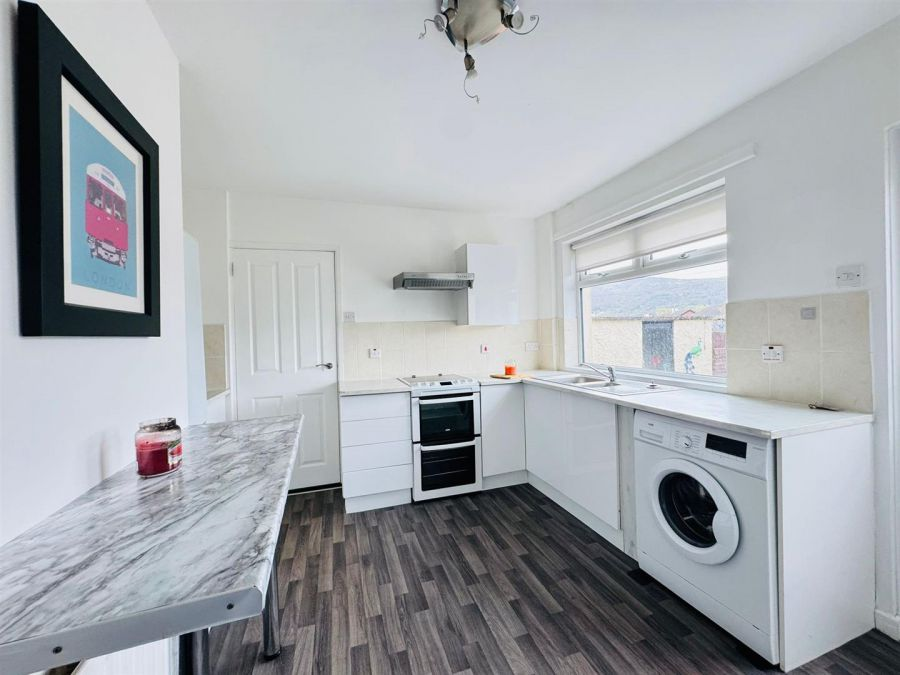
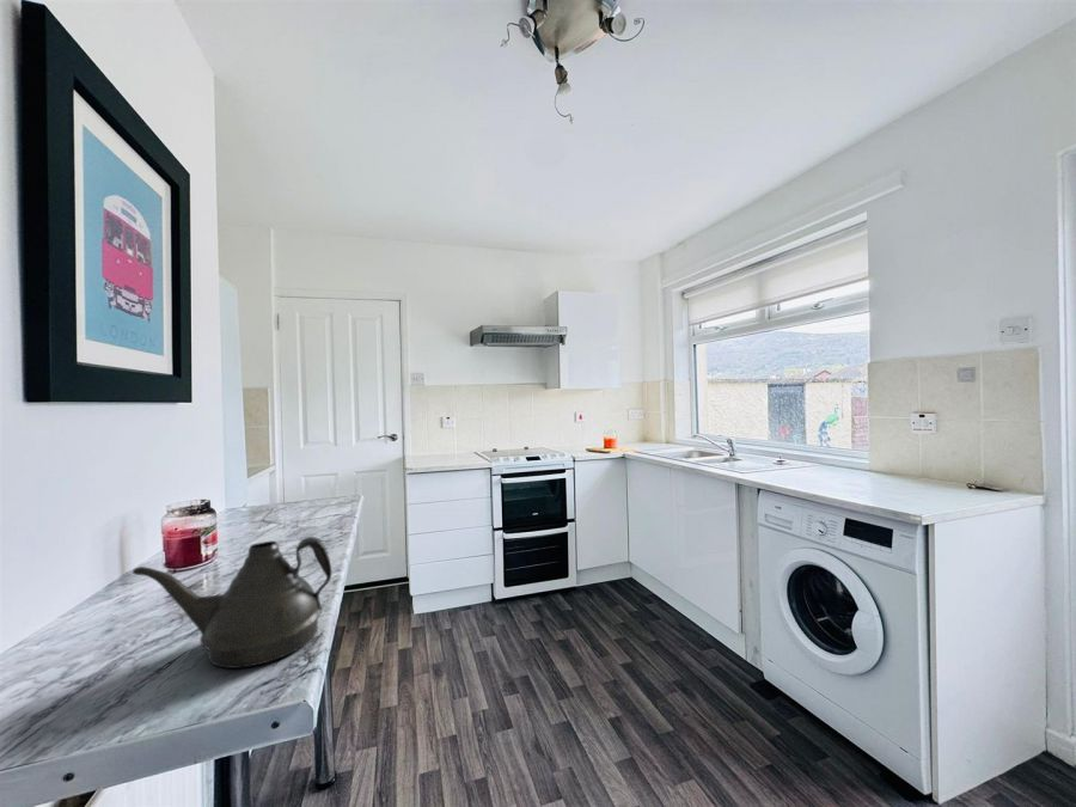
+ teapot [132,536,332,670]
